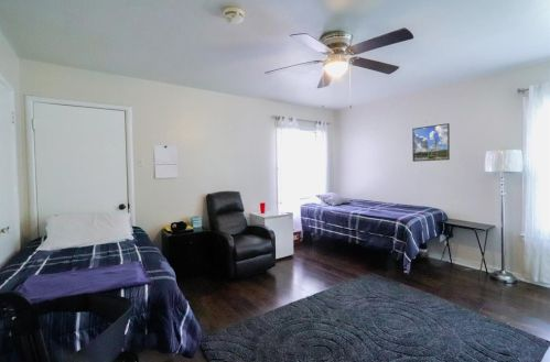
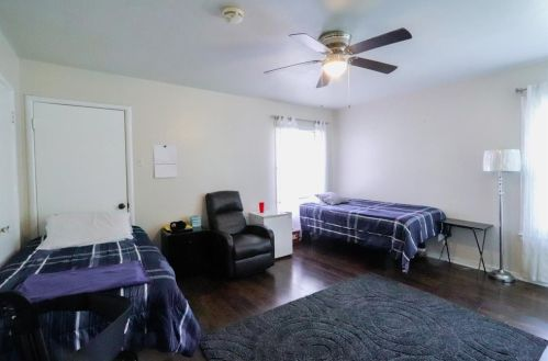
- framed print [411,122,451,163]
